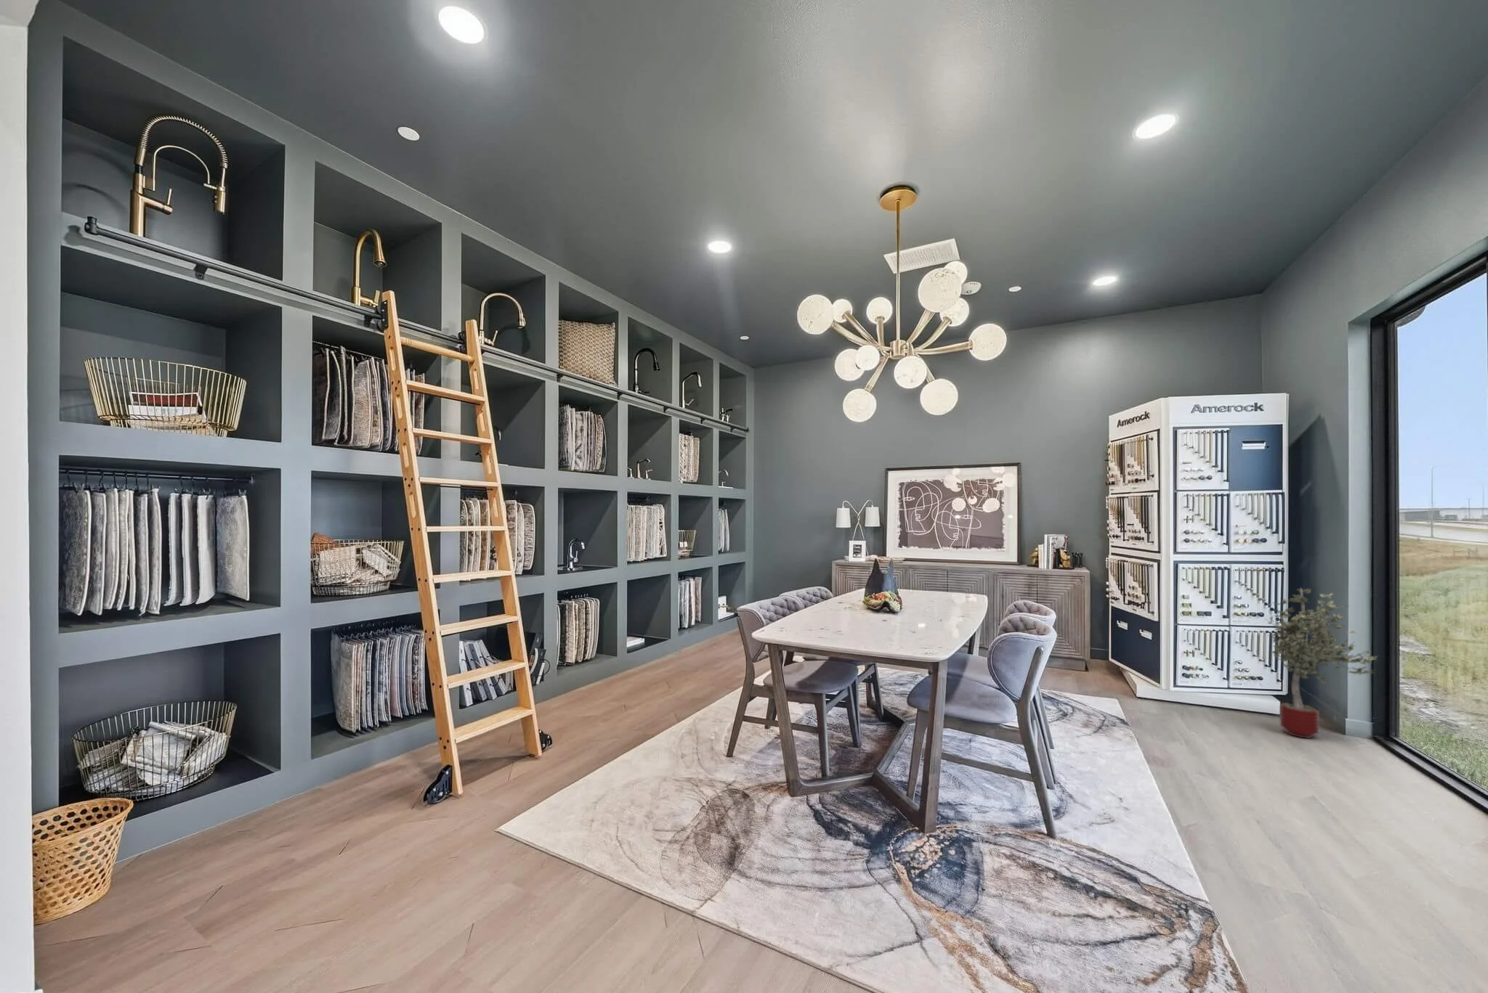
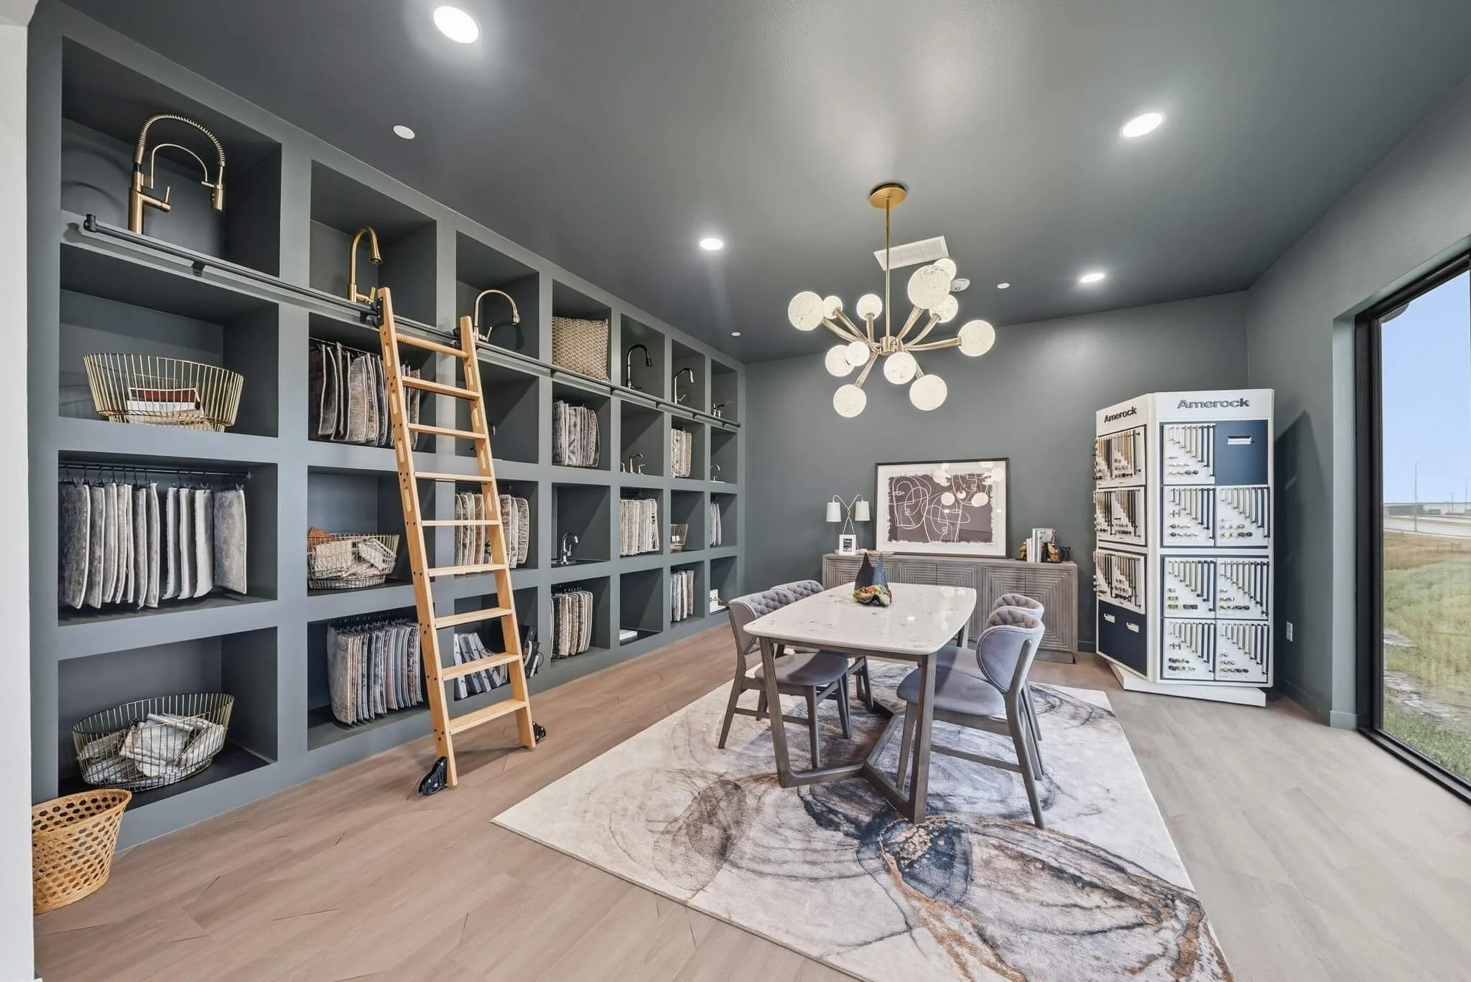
- potted tree [1262,587,1379,739]
